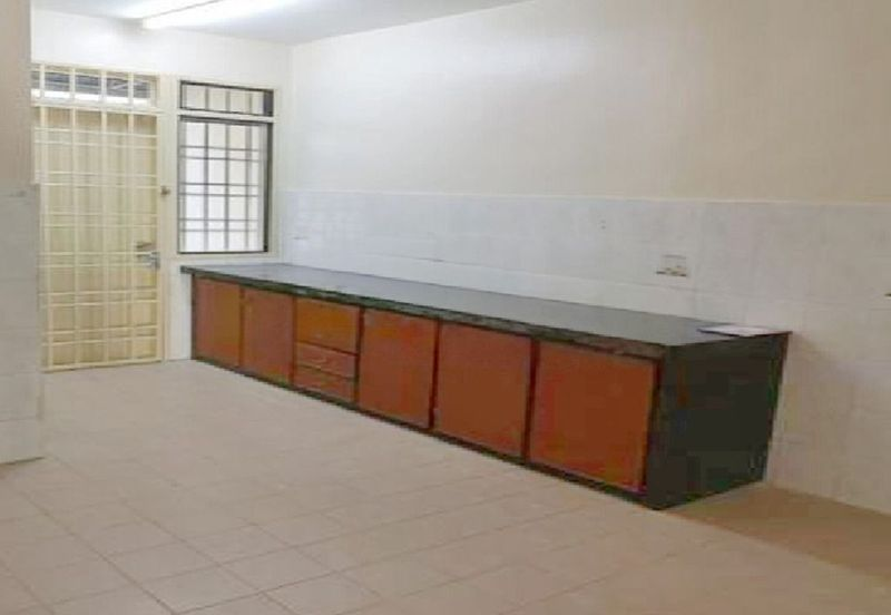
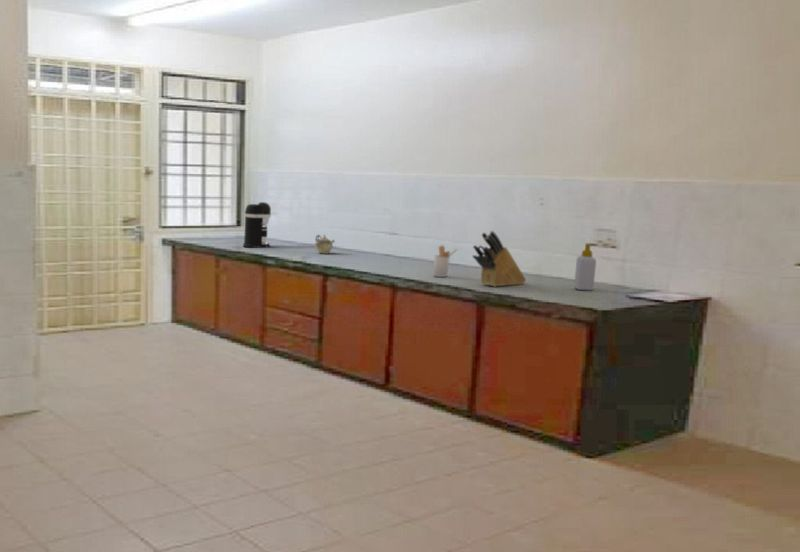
+ coffee maker [242,201,272,249]
+ knife block [472,230,527,288]
+ utensil holder [433,244,459,278]
+ soap bottle [573,242,597,291]
+ teapot [314,234,336,255]
